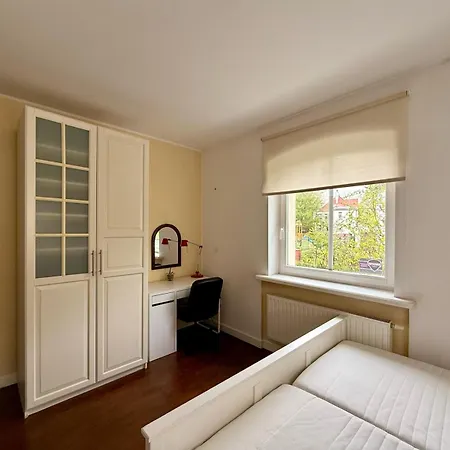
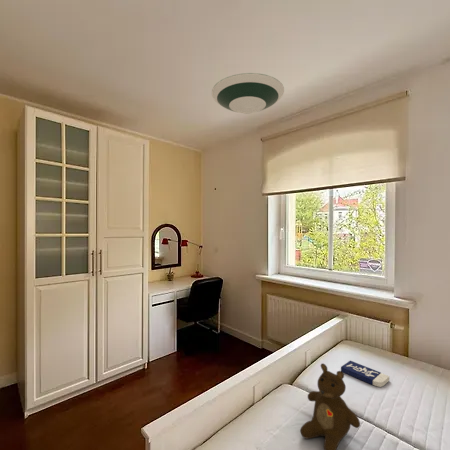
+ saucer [211,72,285,115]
+ book [340,360,390,388]
+ teddy bear [300,362,361,450]
